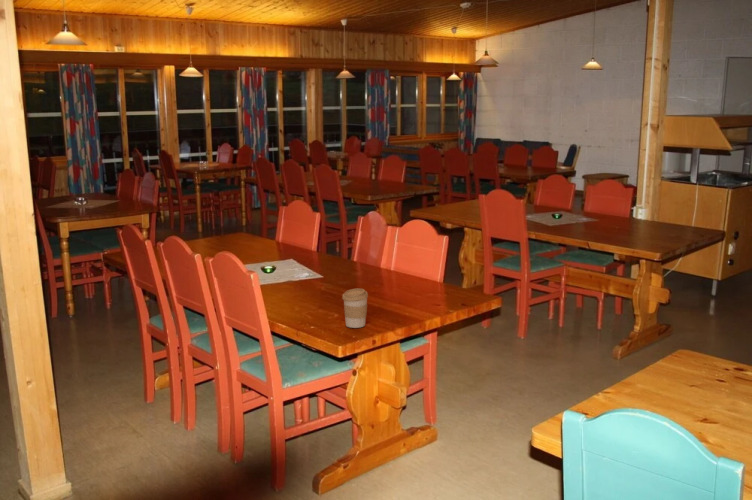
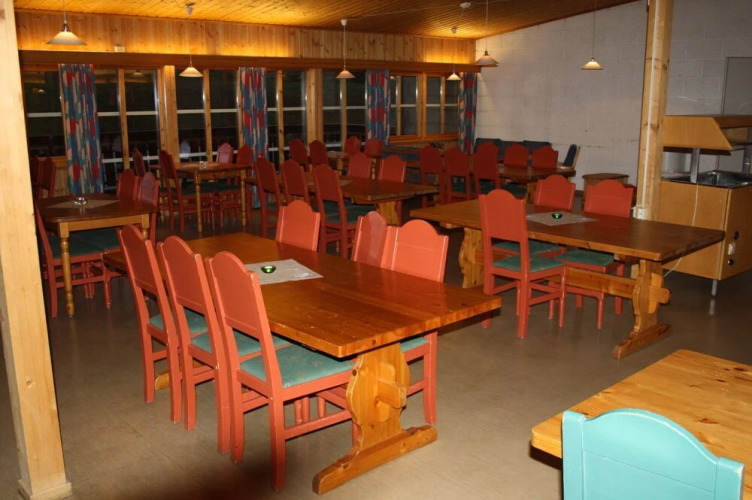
- coffee cup [341,288,369,329]
